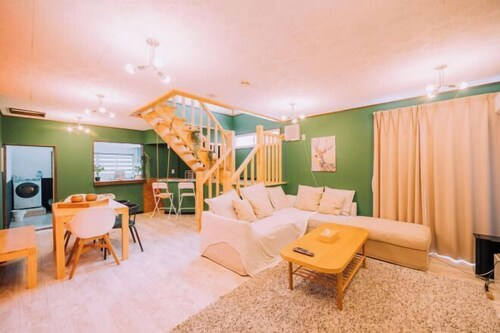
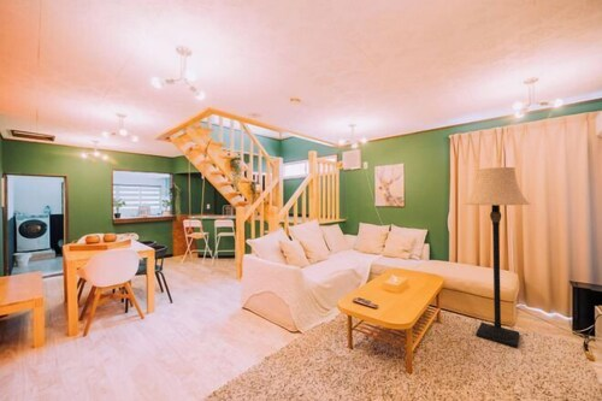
+ lamp [464,166,532,349]
